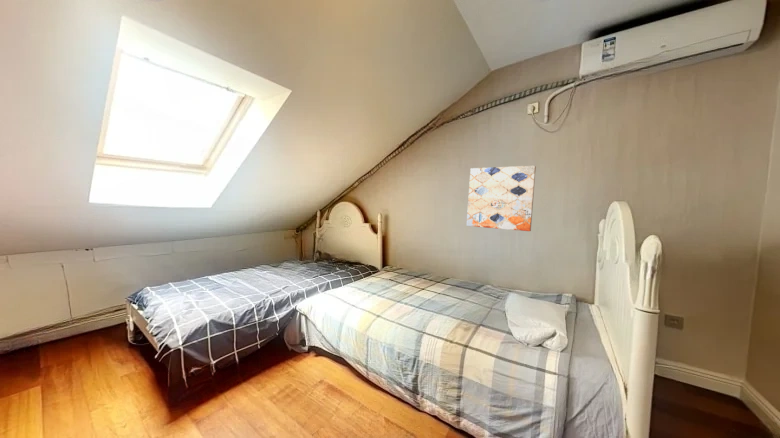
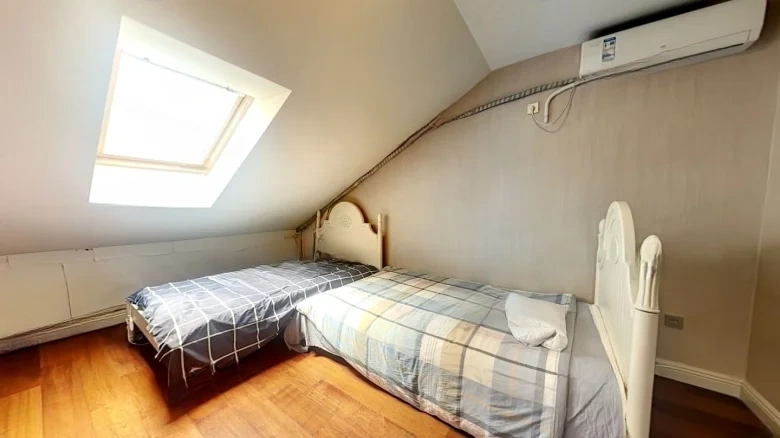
- wall art [466,165,537,232]
